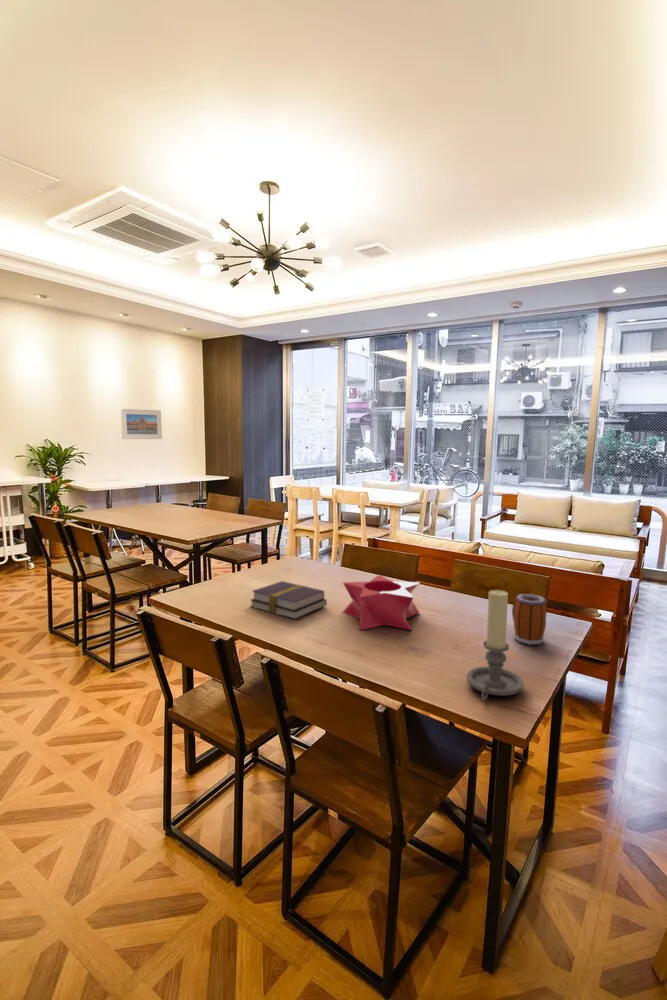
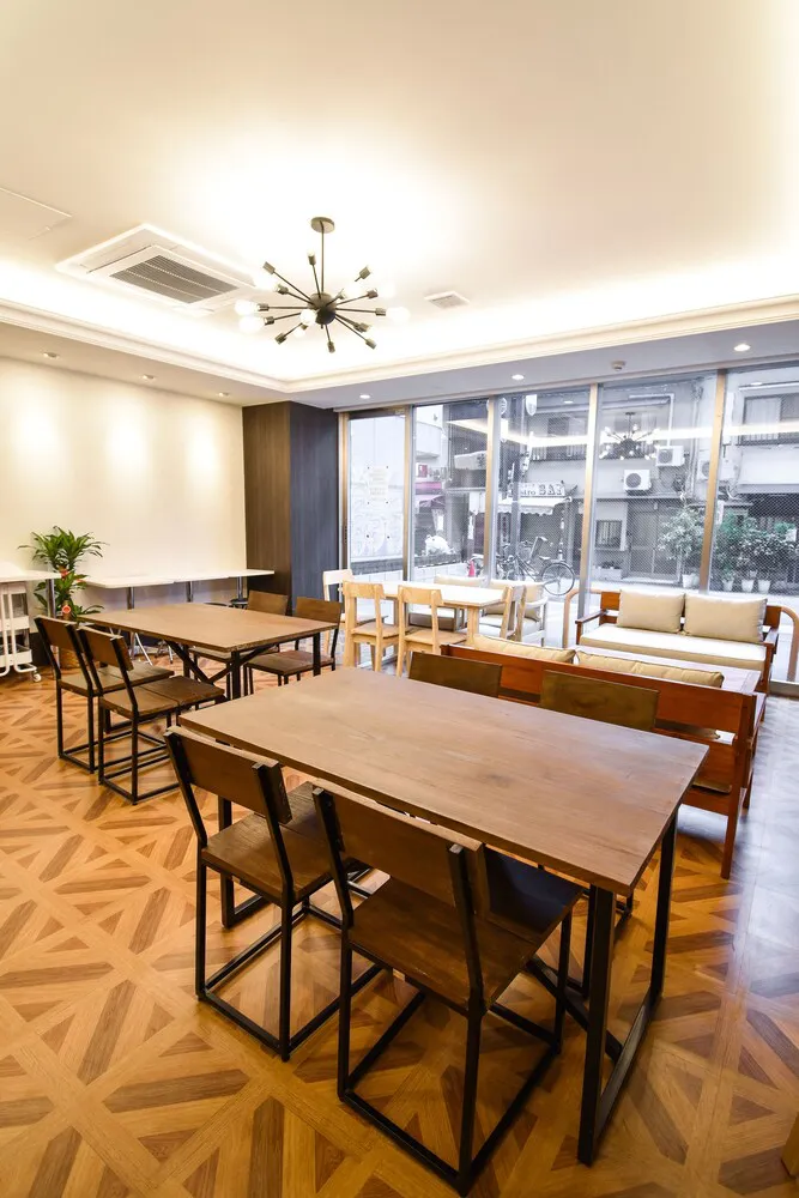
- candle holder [341,574,421,631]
- candle holder [466,589,525,702]
- mug [511,593,548,646]
- book [249,580,328,620]
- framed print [120,408,163,440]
